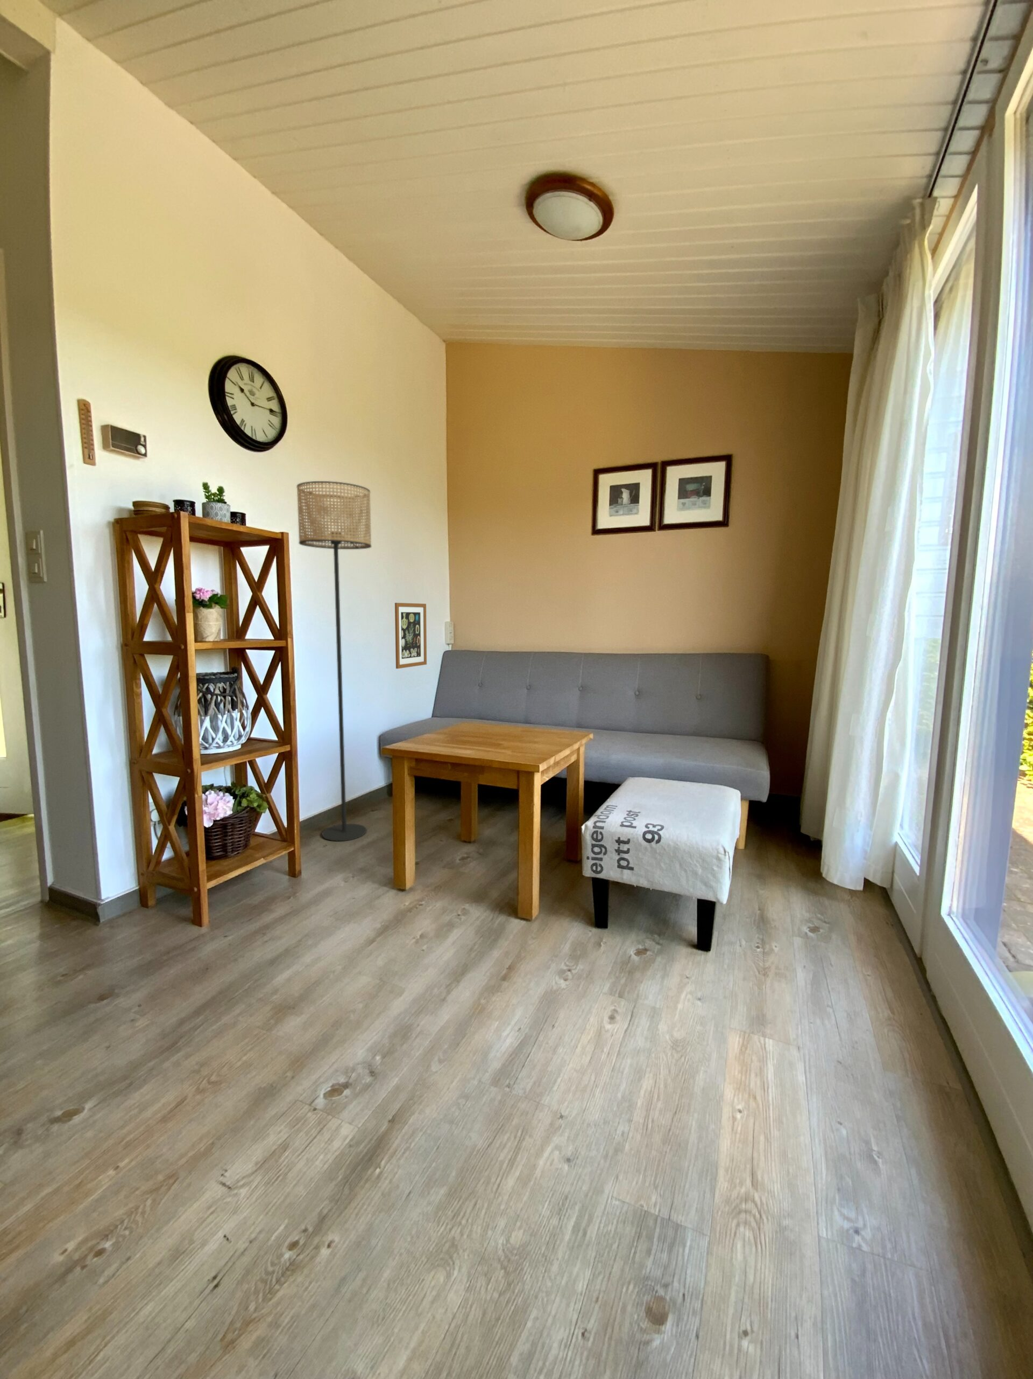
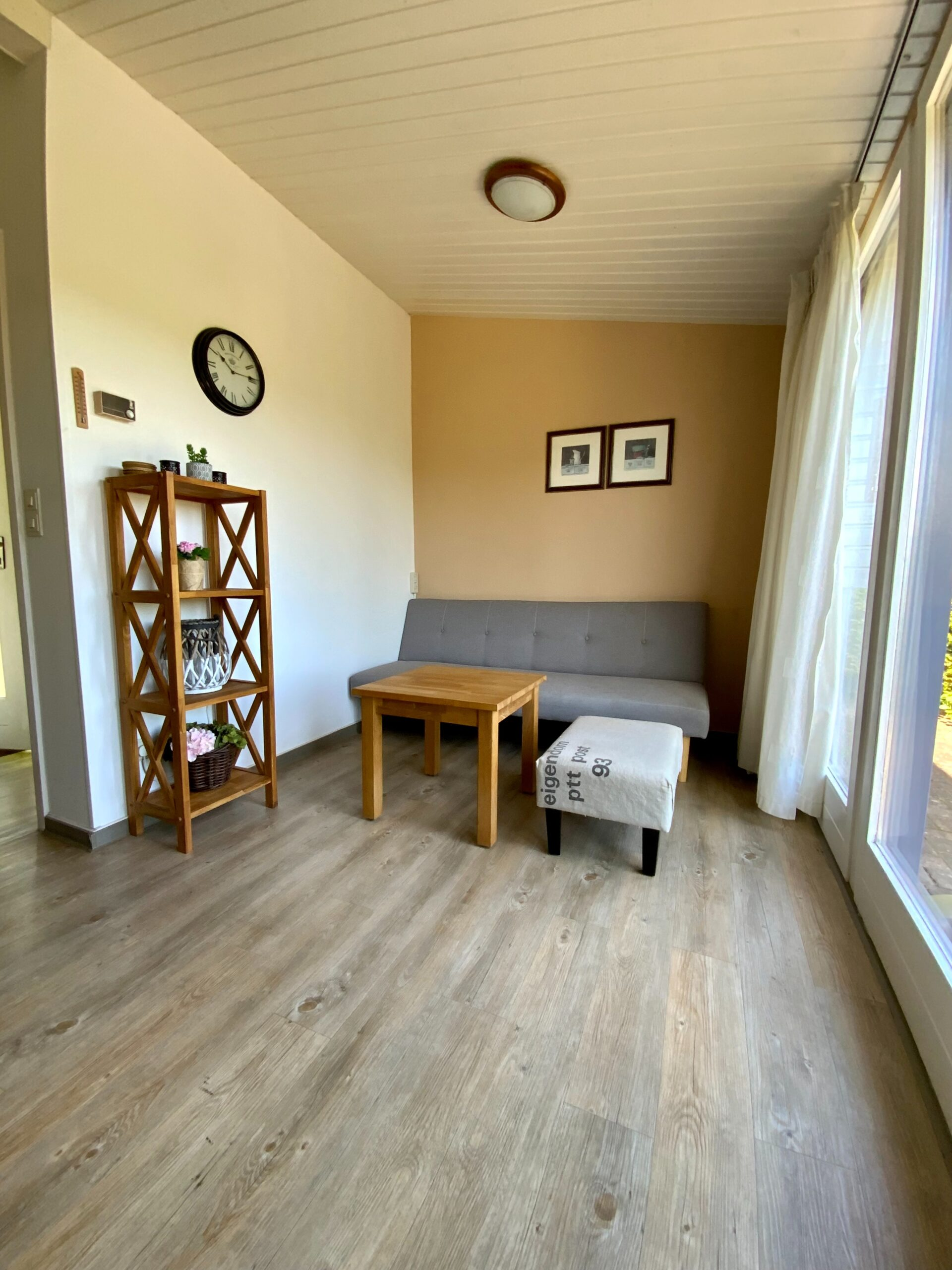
- wall art [394,603,428,669]
- floor lamp [296,481,372,842]
